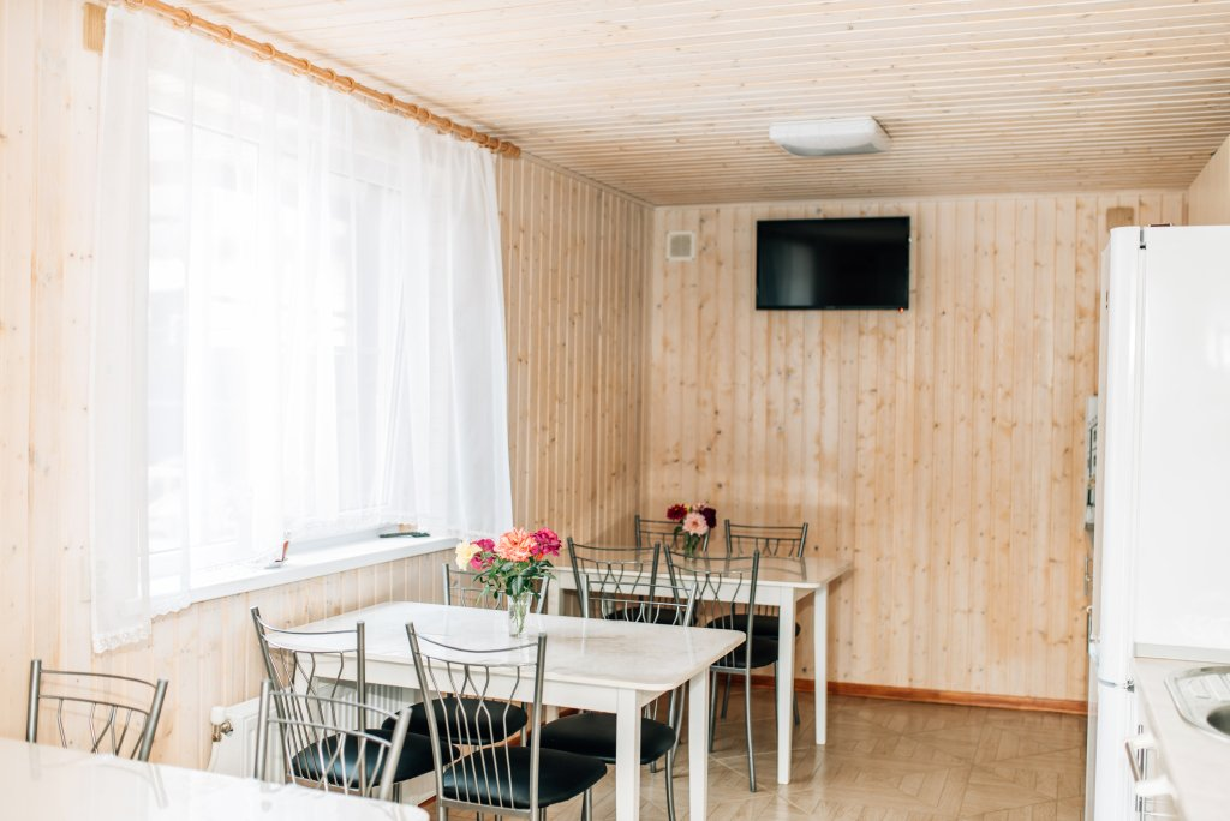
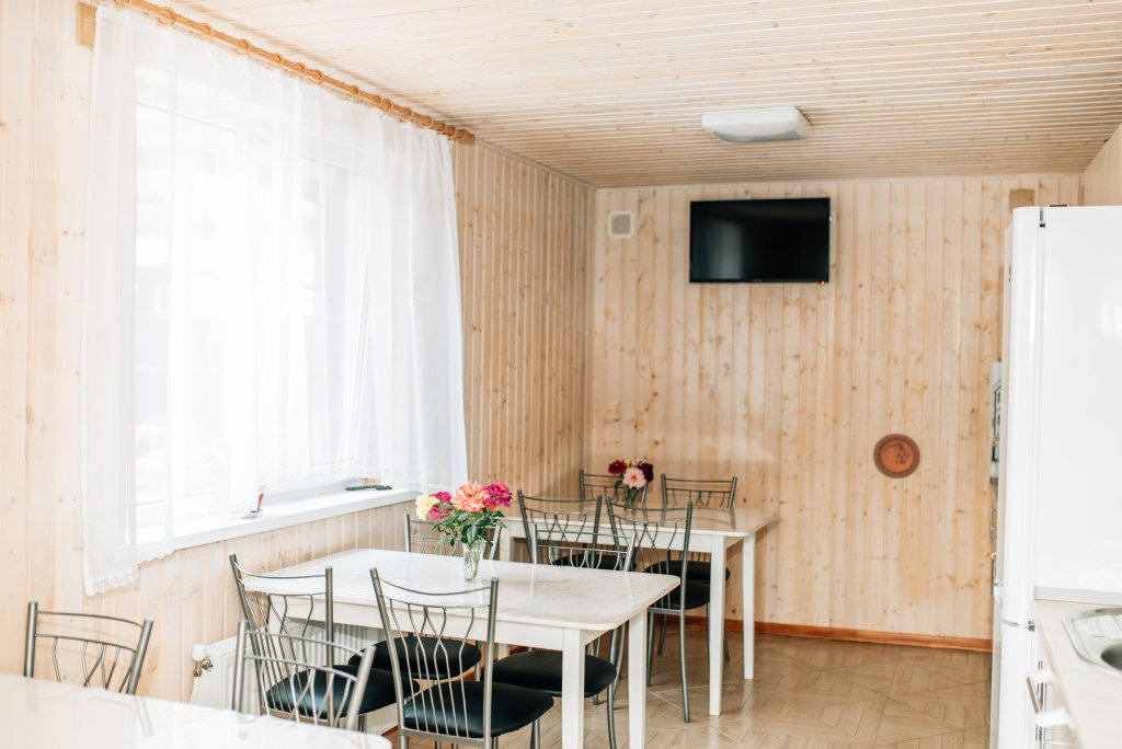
+ decorative plate [872,433,921,480]
